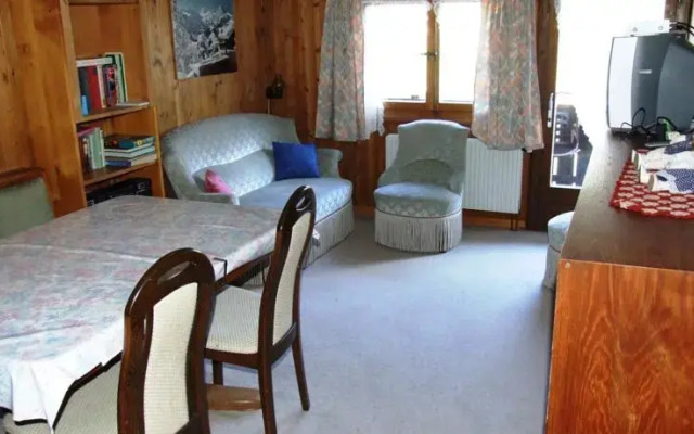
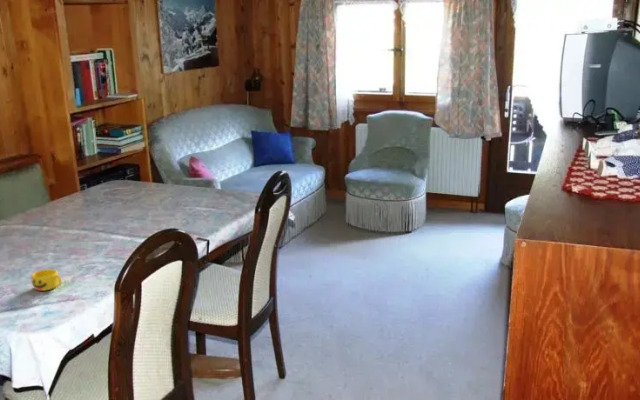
+ cup [31,268,62,292]
